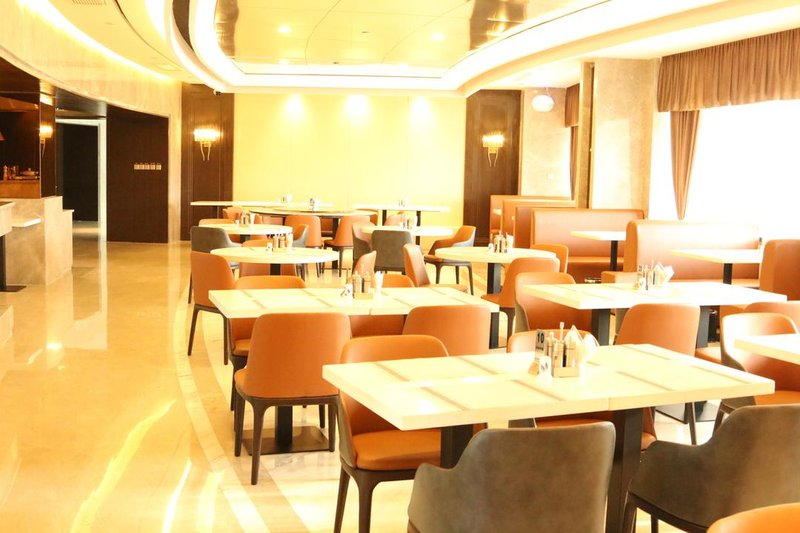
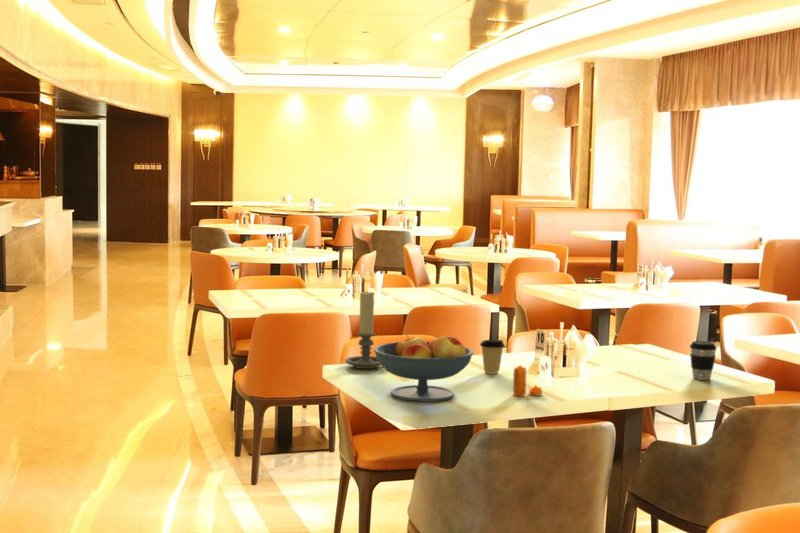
+ coffee cup [479,339,506,375]
+ fruit bowl [373,334,474,403]
+ candle holder [344,290,382,370]
+ coffee cup [689,340,718,381]
+ pepper shaker [512,364,543,397]
